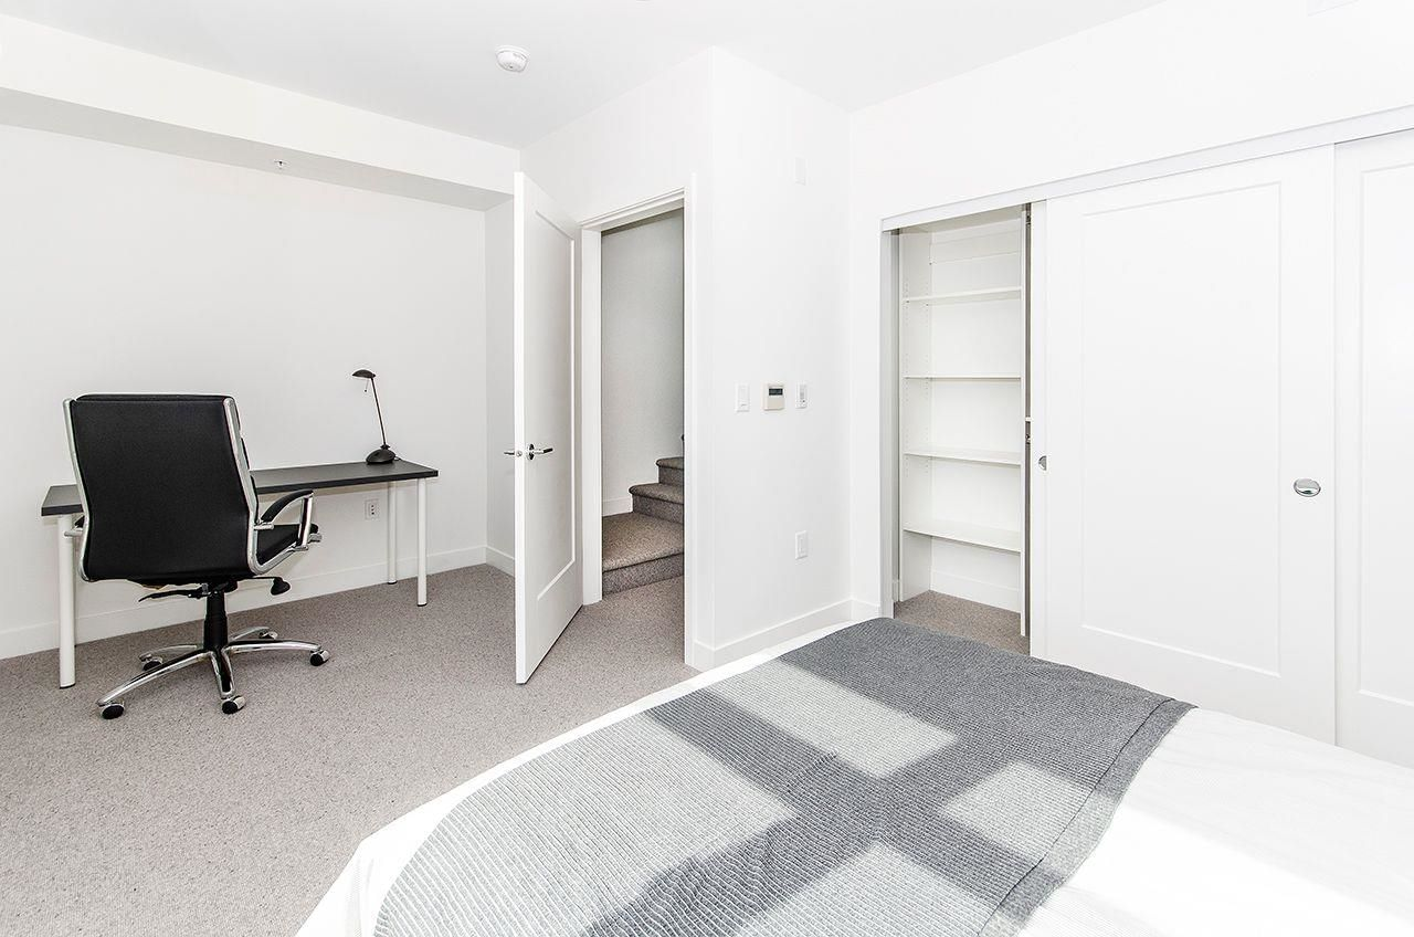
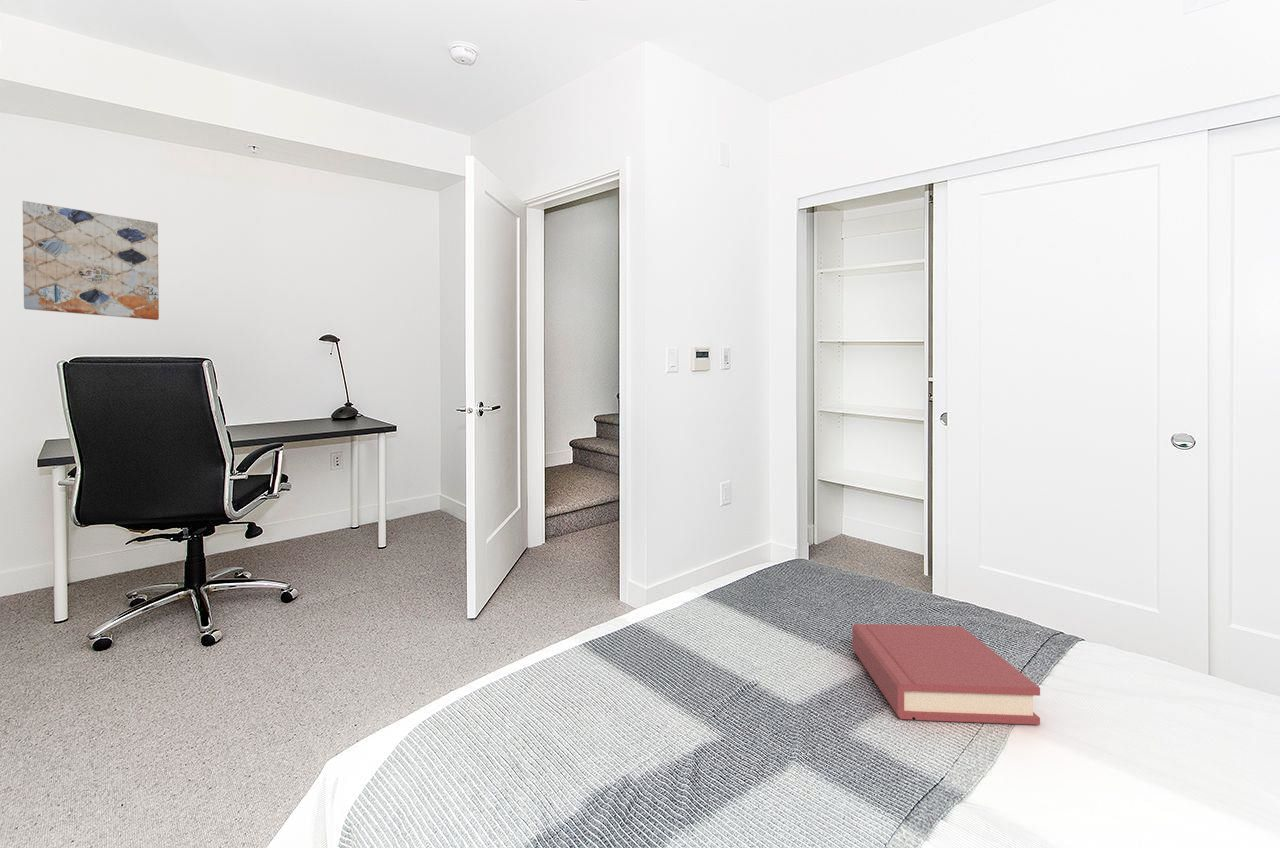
+ hardback book [851,623,1041,726]
+ wall art [22,200,160,321]
